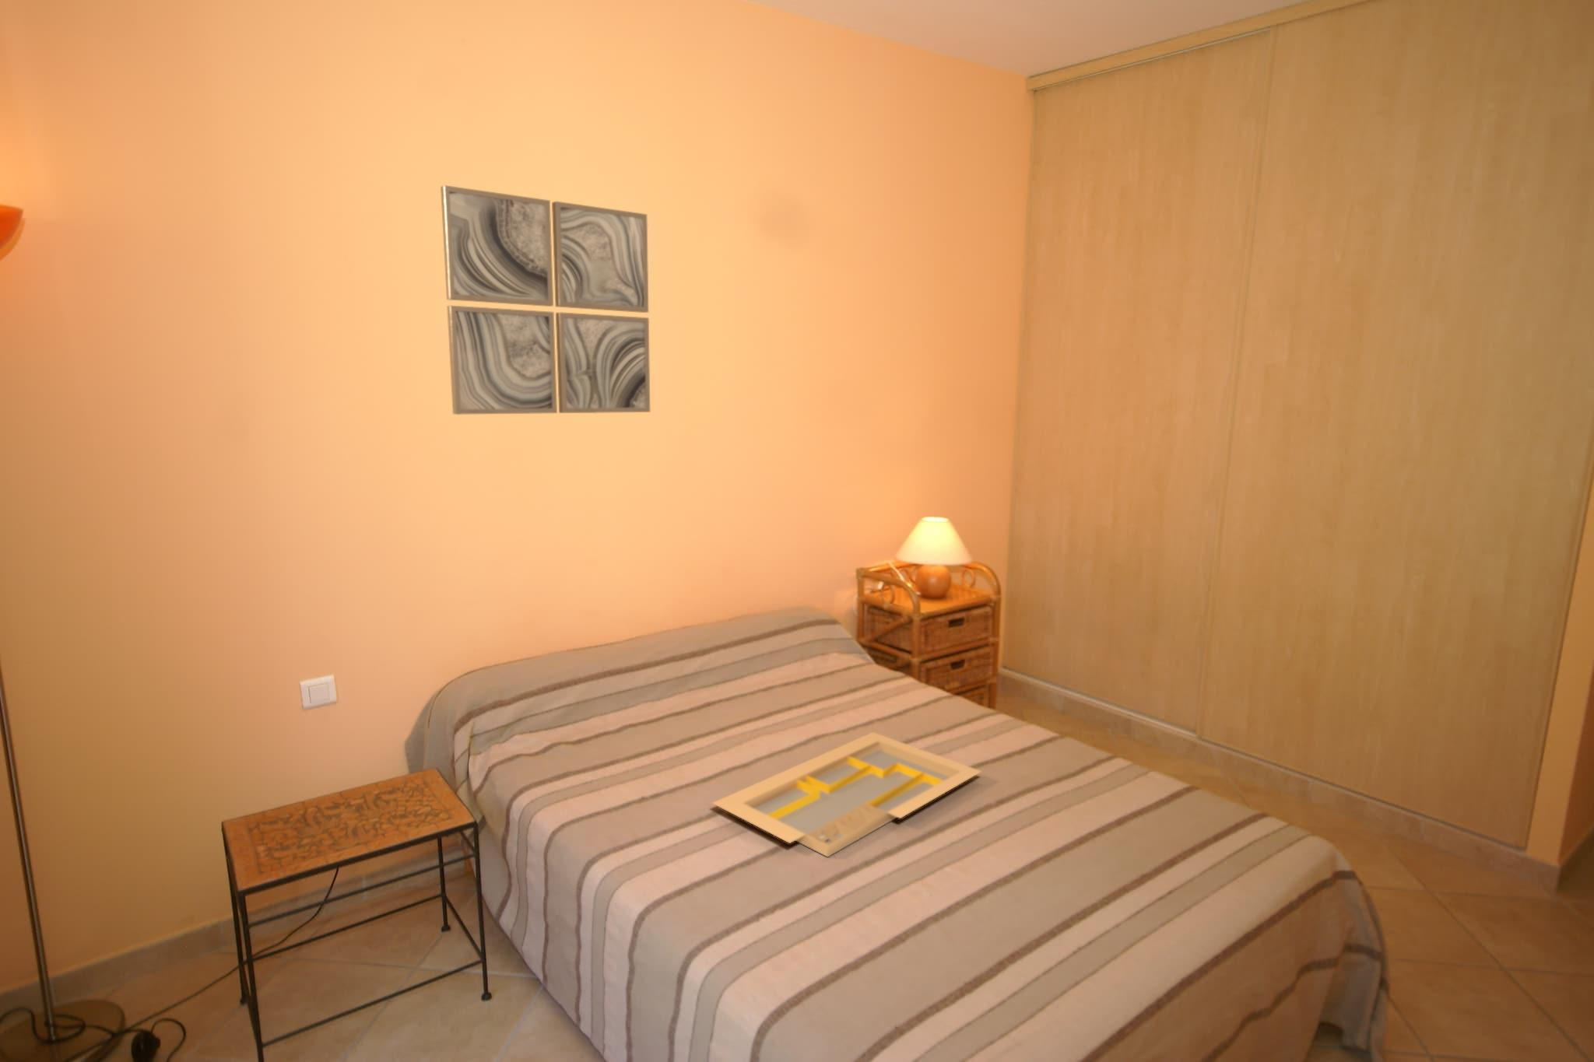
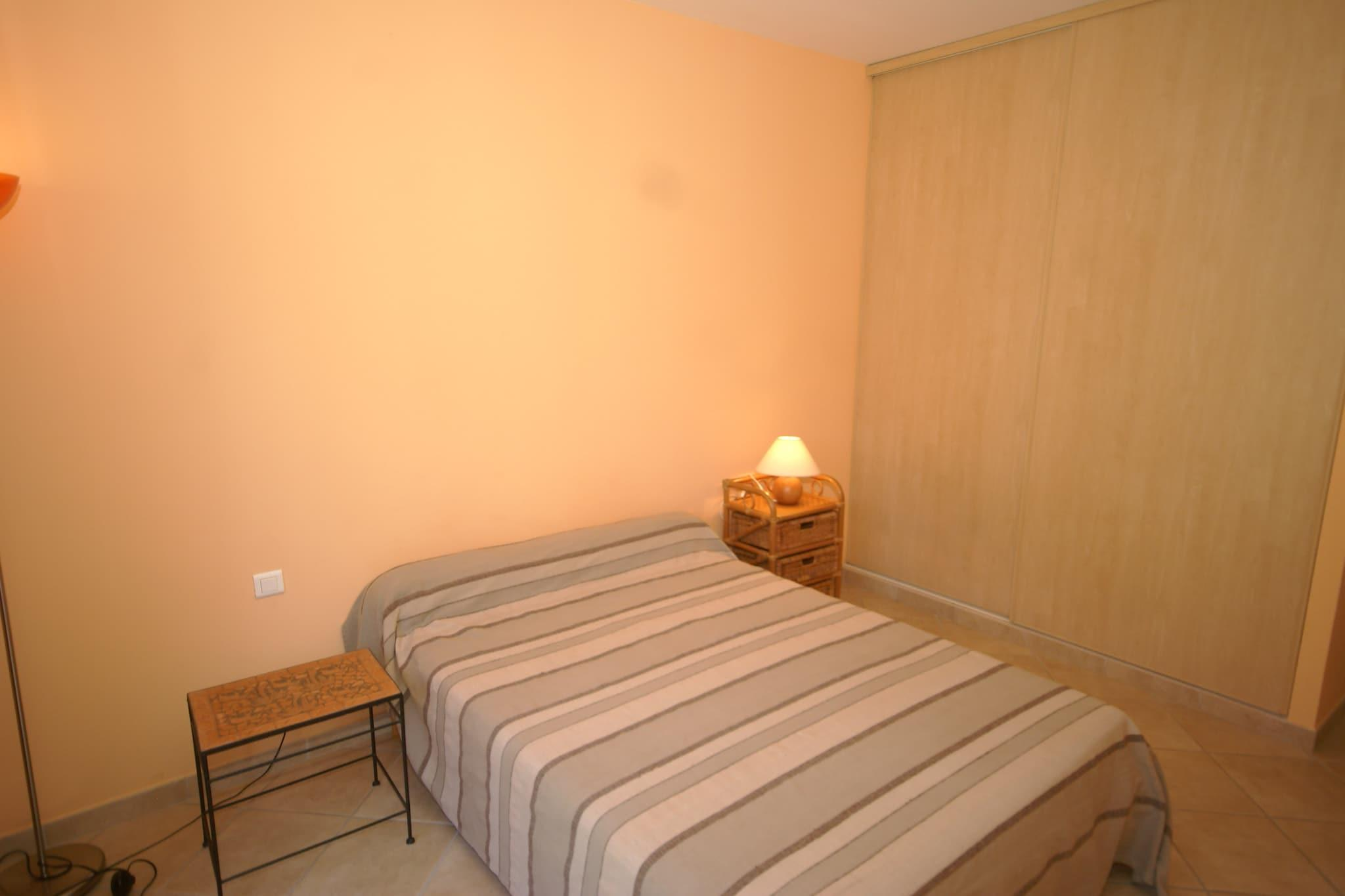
- wall art [440,185,651,416]
- serving tray [711,731,982,858]
